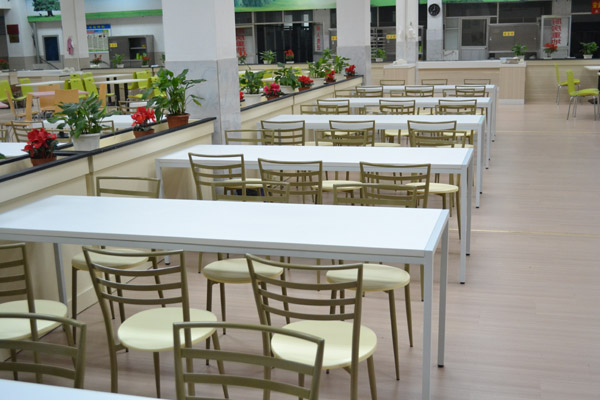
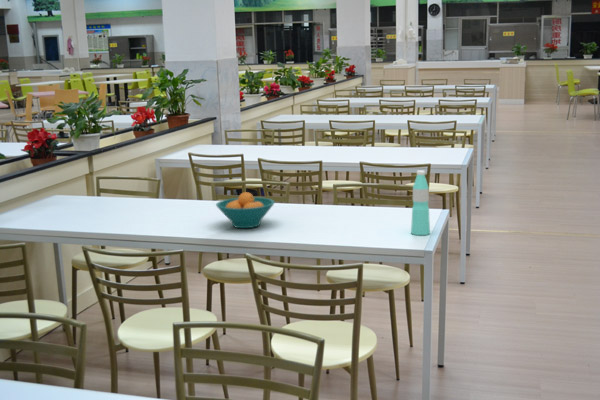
+ water bottle [410,170,431,236]
+ fruit bowl [215,191,276,229]
